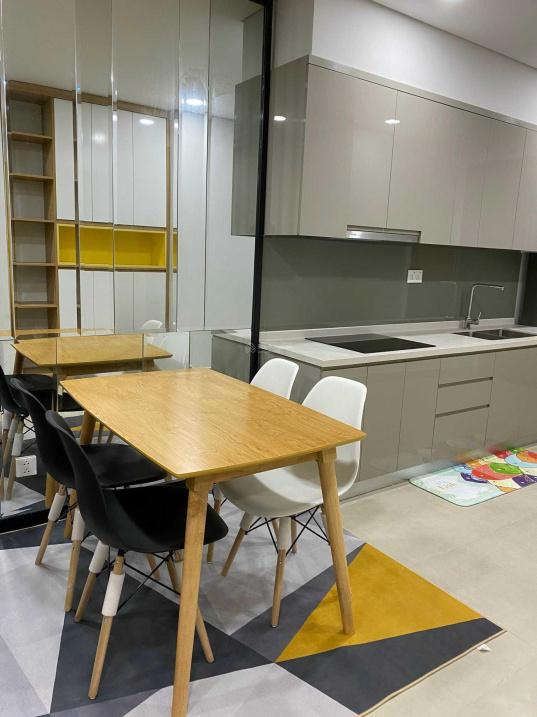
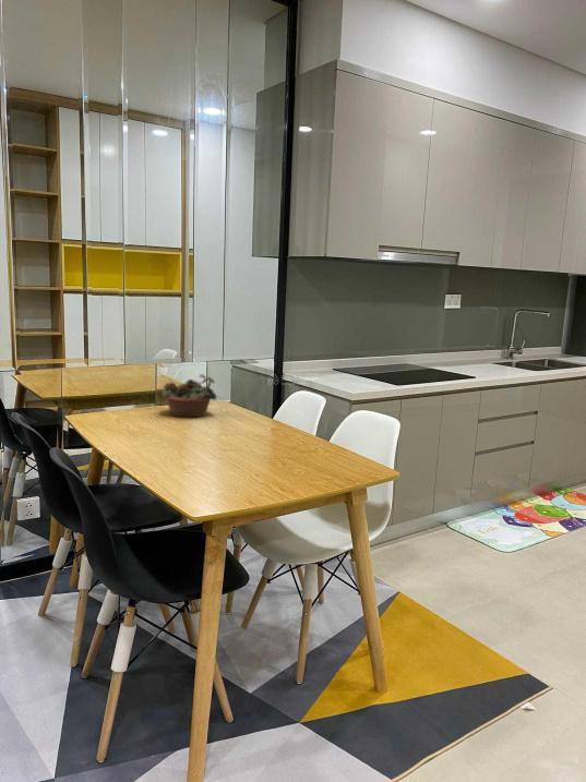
+ succulent planter [160,373,224,419]
